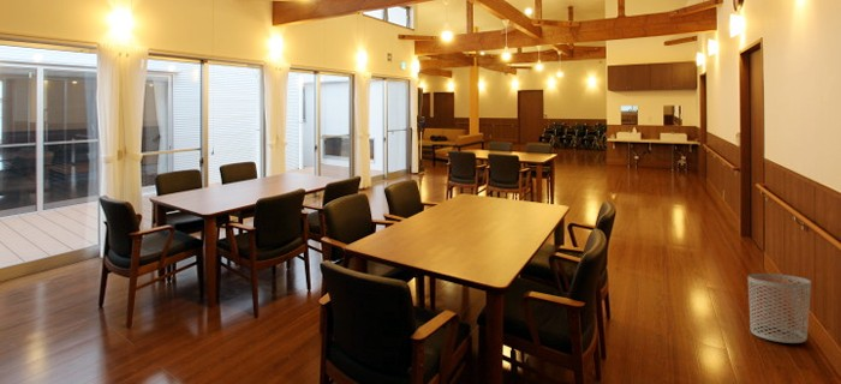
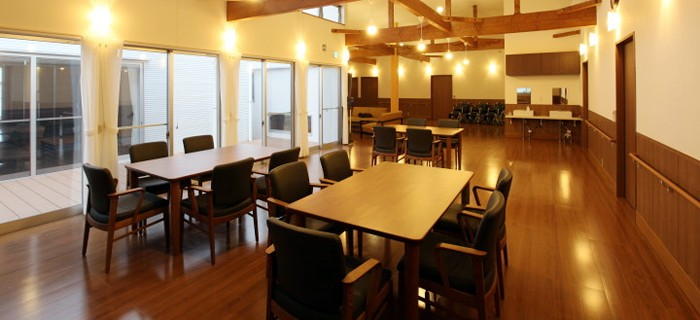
- waste bin [747,272,812,344]
